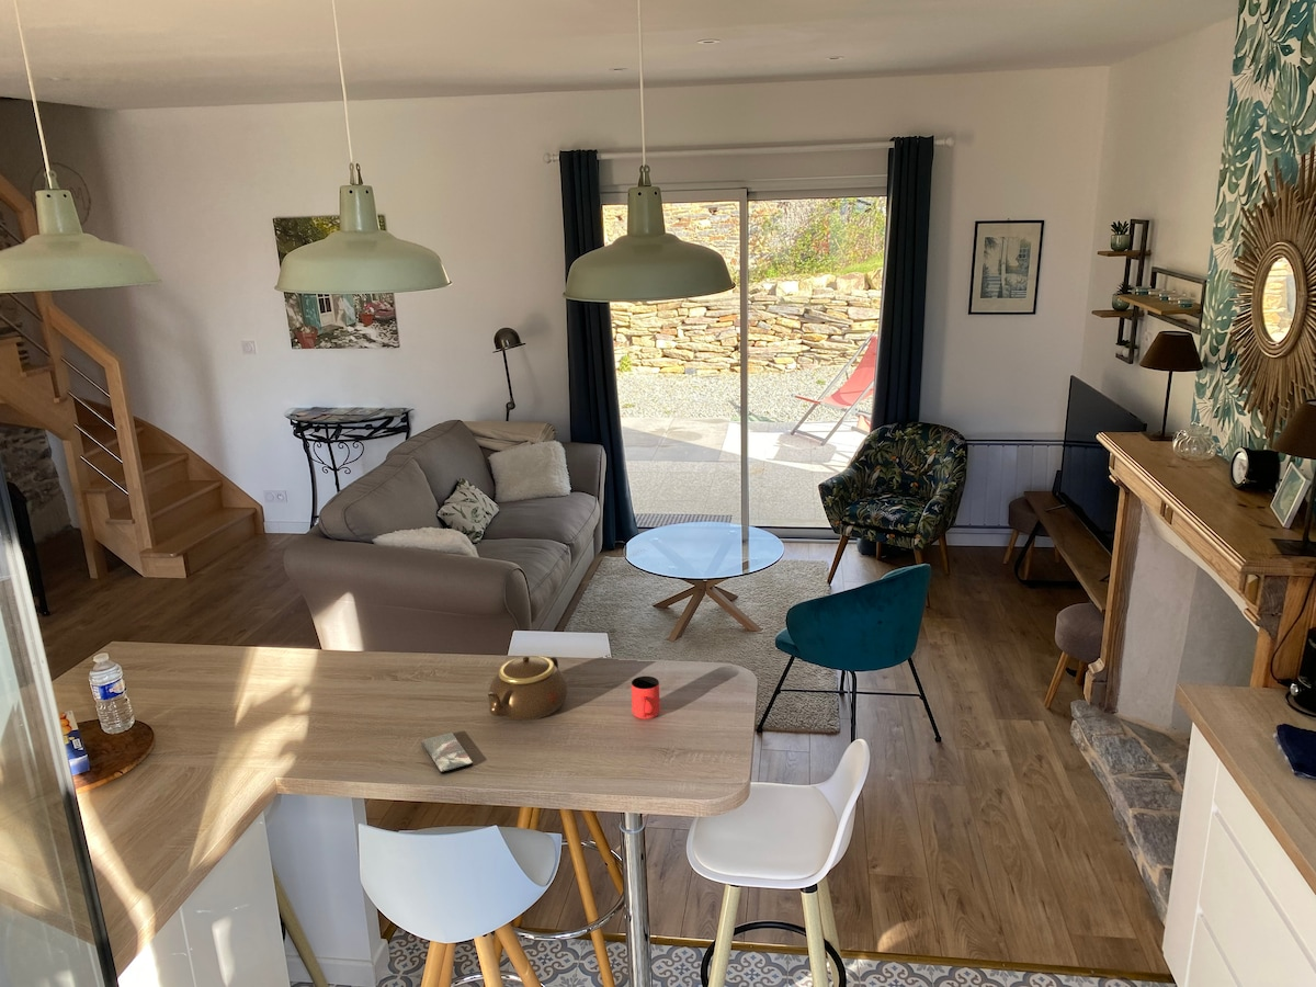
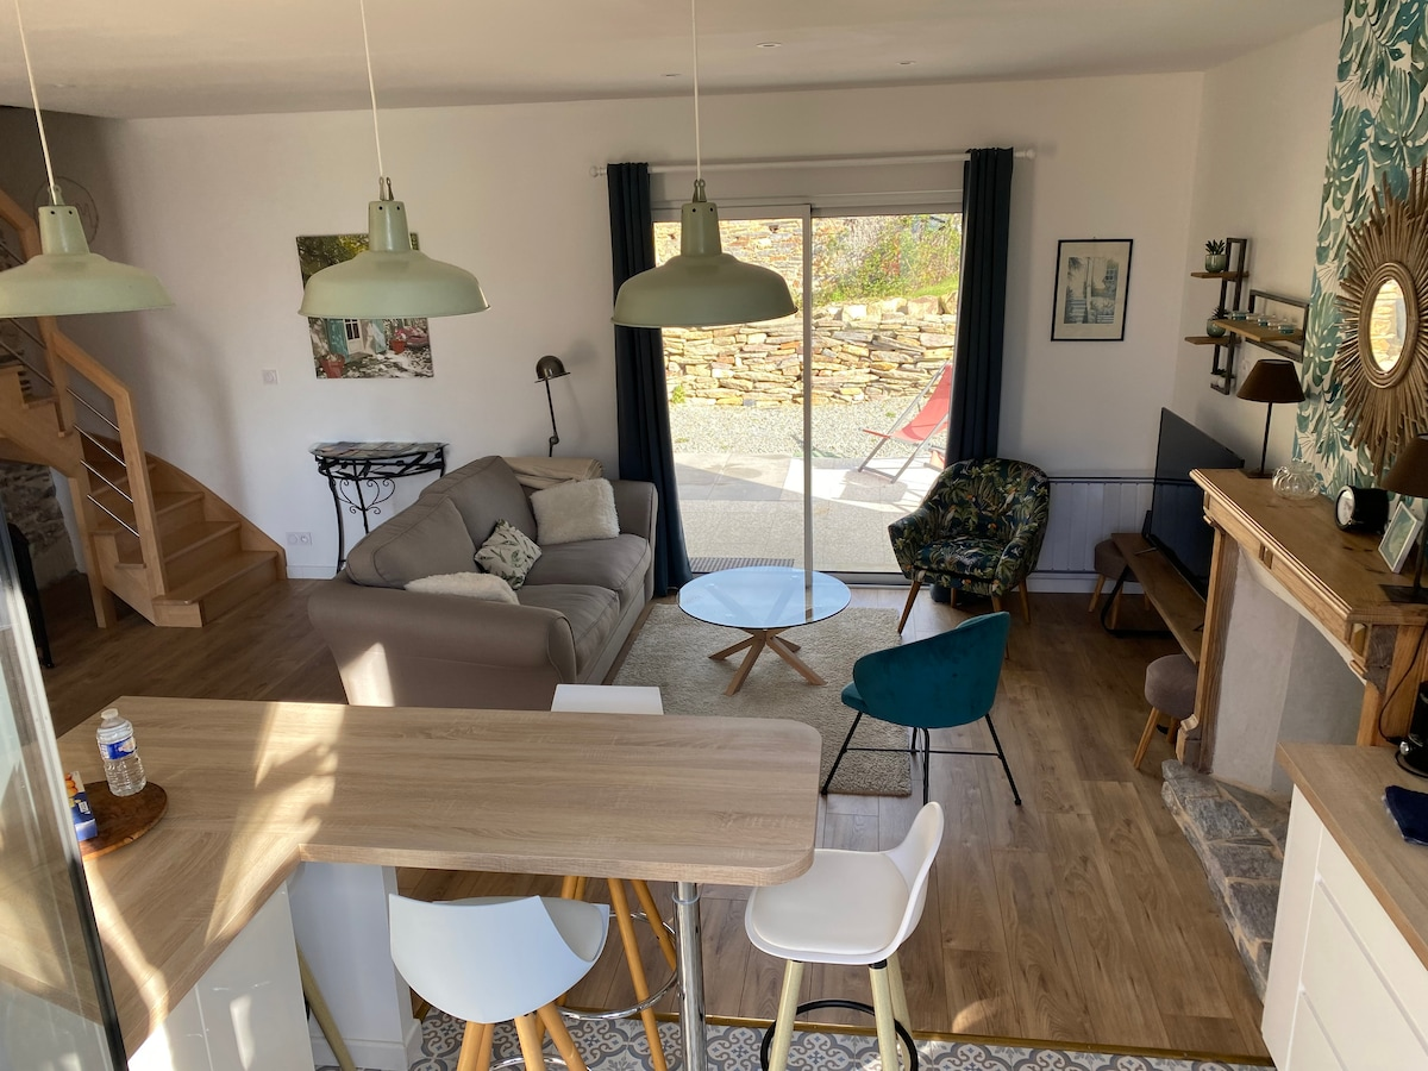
- cup [631,676,661,721]
- smartphone [420,731,474,775]
- teapot [487,655,568,722]
